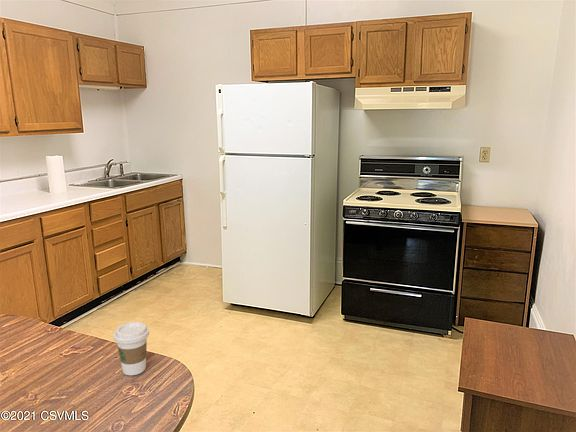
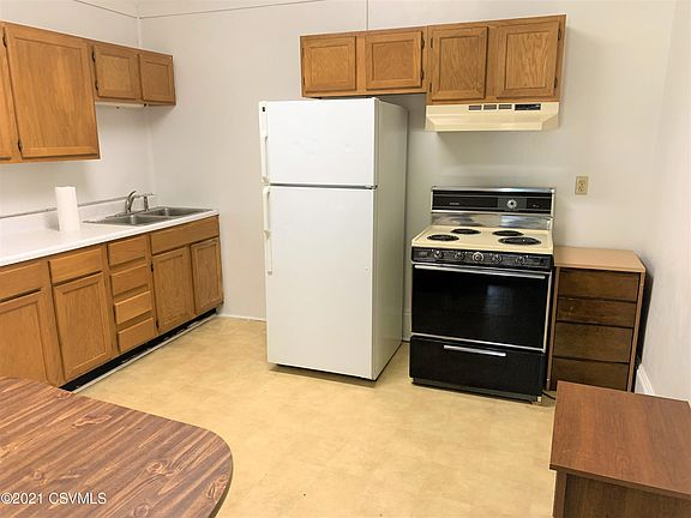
- coffee cup [112,321,150,376]
